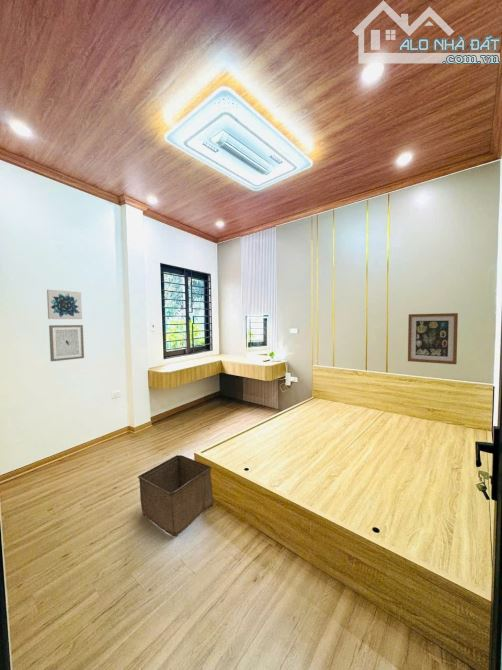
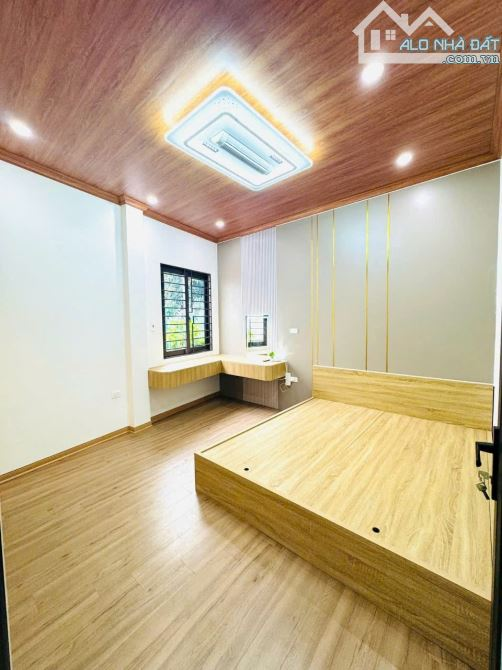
- wall art [407,312,459,365]
- wall art [48,324,85,362]
- wall art [46,289,83,320]
- storage bin [137,454,215,538]
